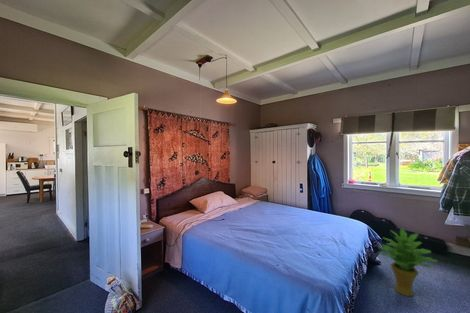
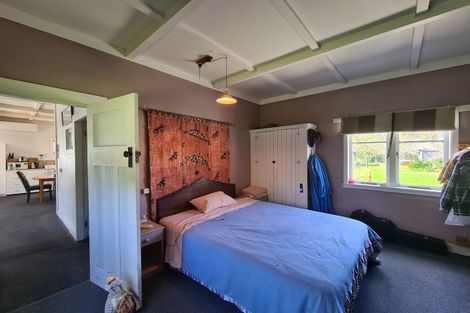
- potted plant [377,227,439,297]
